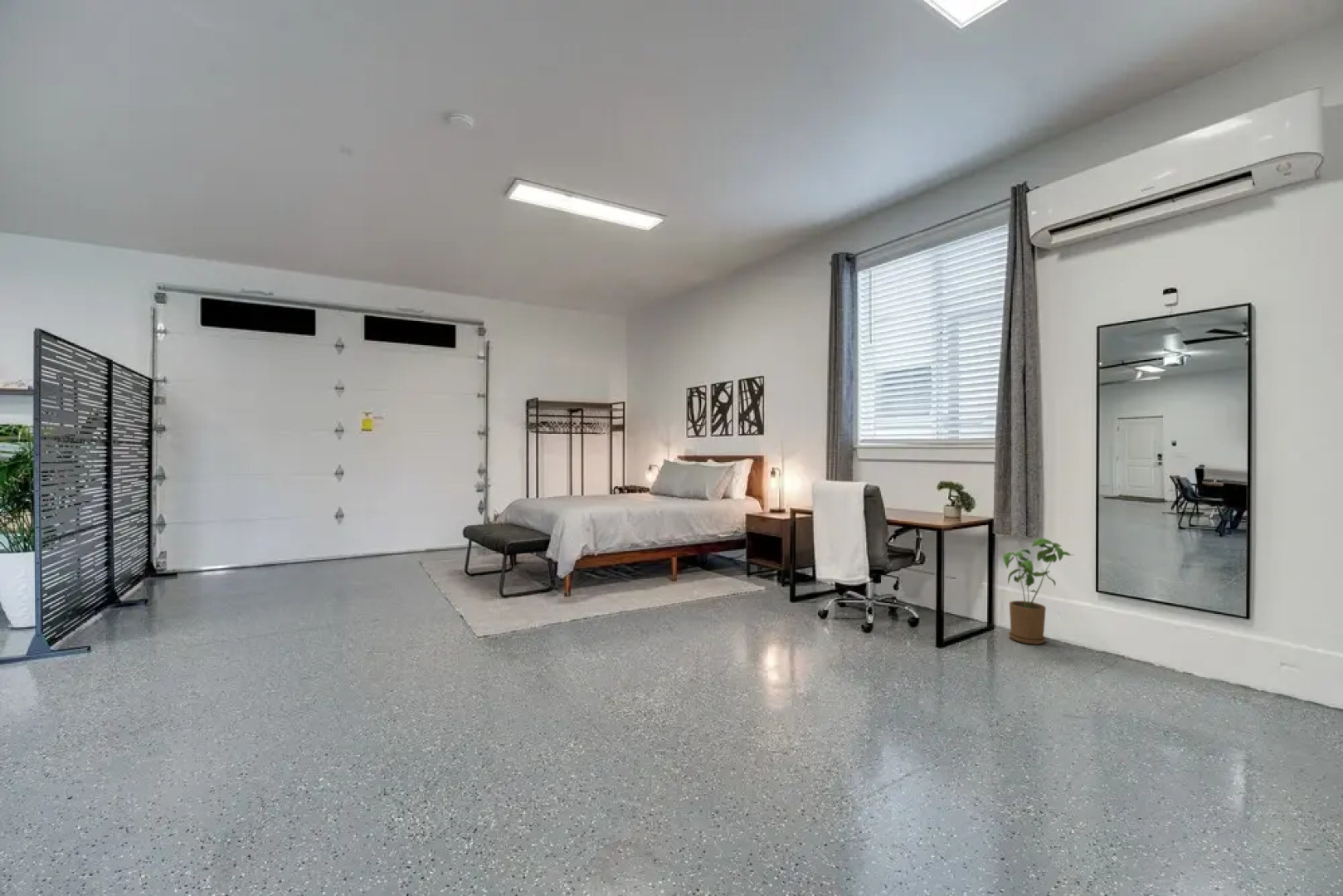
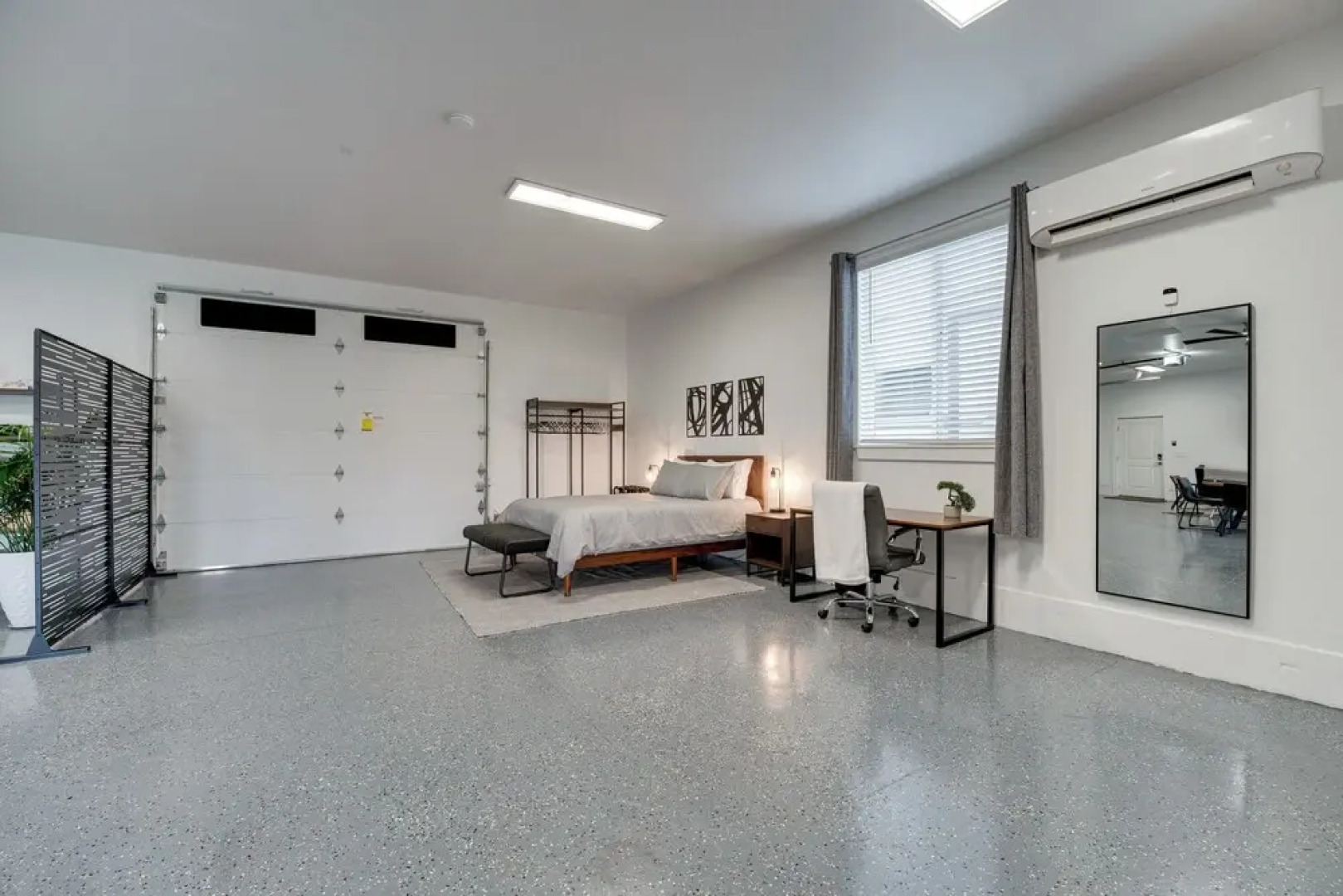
- house plant [1002,538,1073,645]
